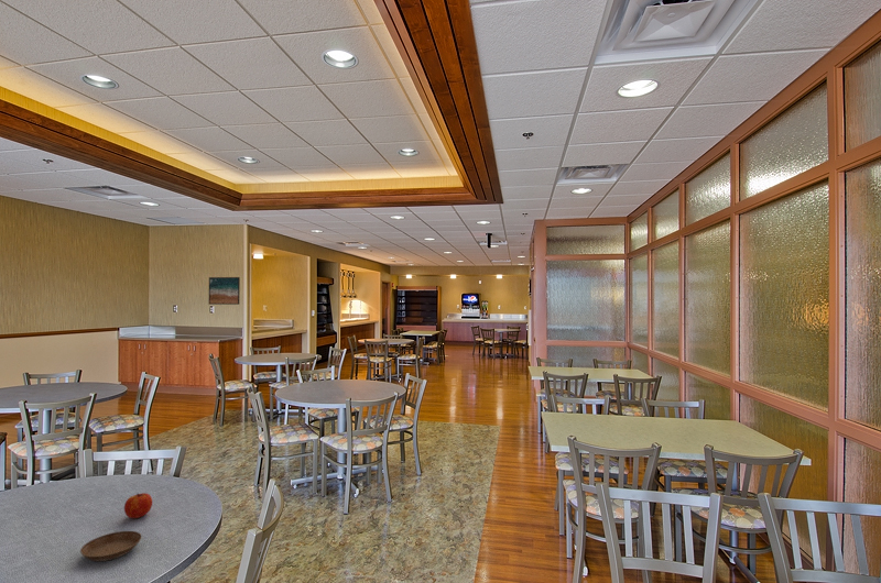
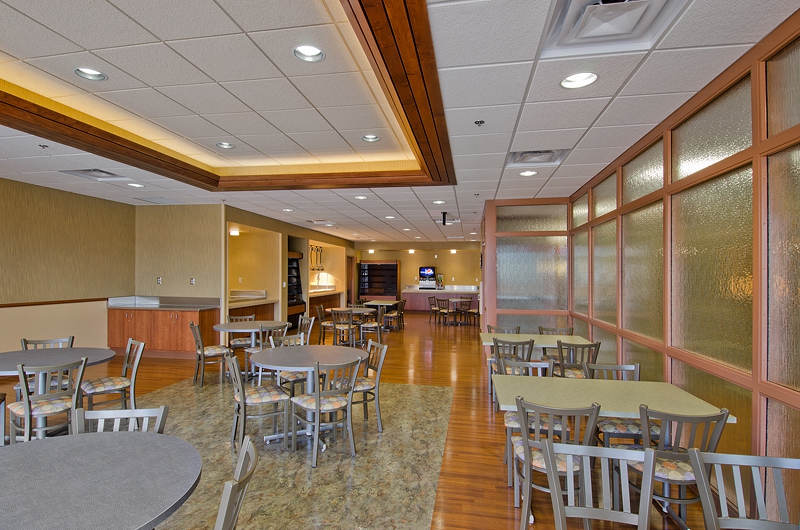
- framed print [208,276,241,306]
- fruit [123,492,153,519]
- saucer [79,530,143,562]
